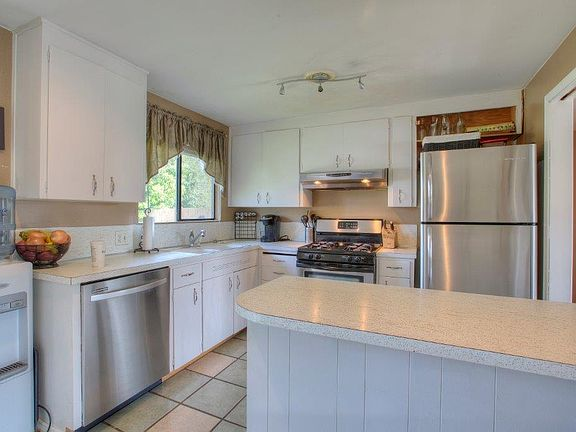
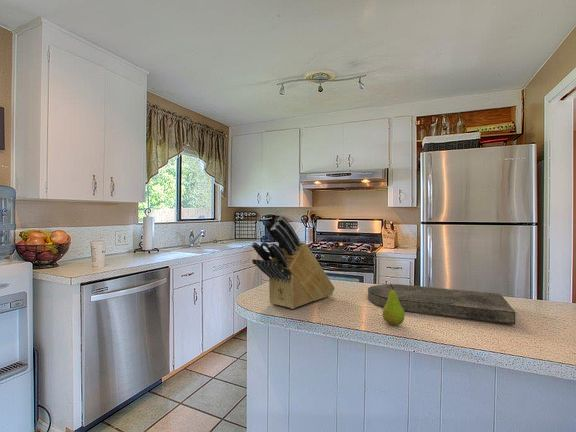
+ knife block [250,215,335,310]
+ fruit [382,283,406,327]
+ cutting board [367,283,516,325]
